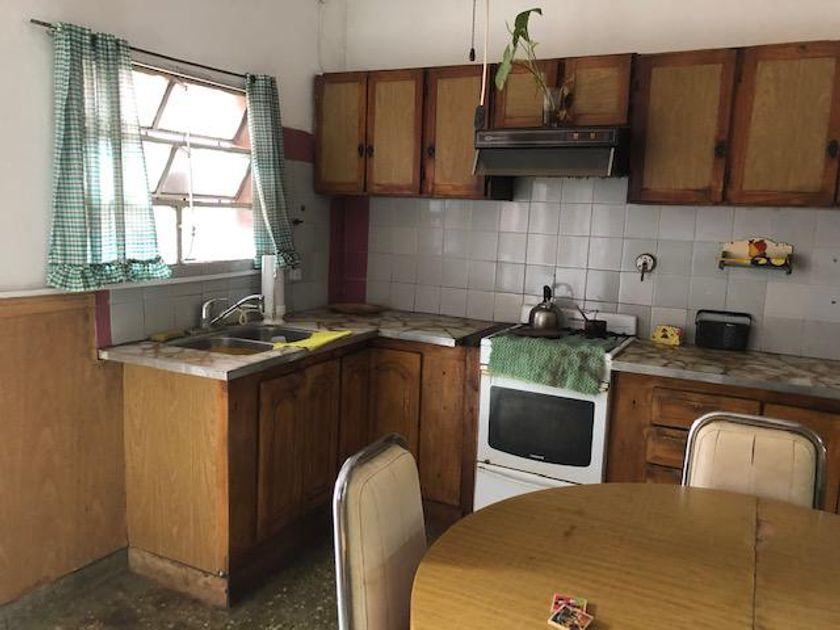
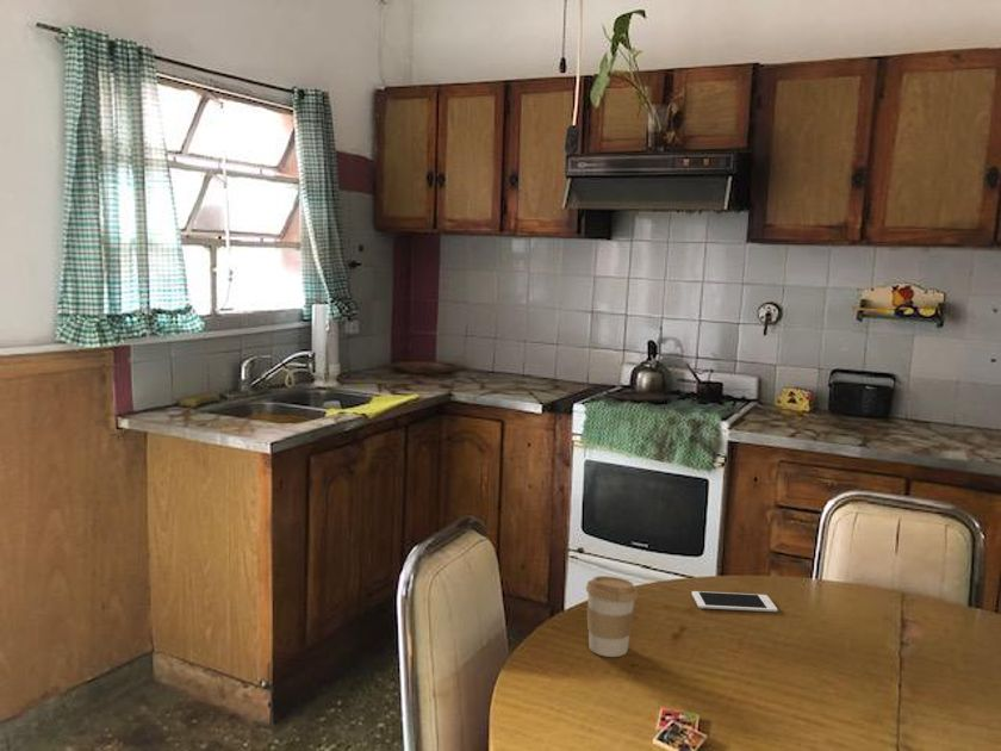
+ coffee cup [585,575,639,658]
+ cell phone [691,590,778,613]
